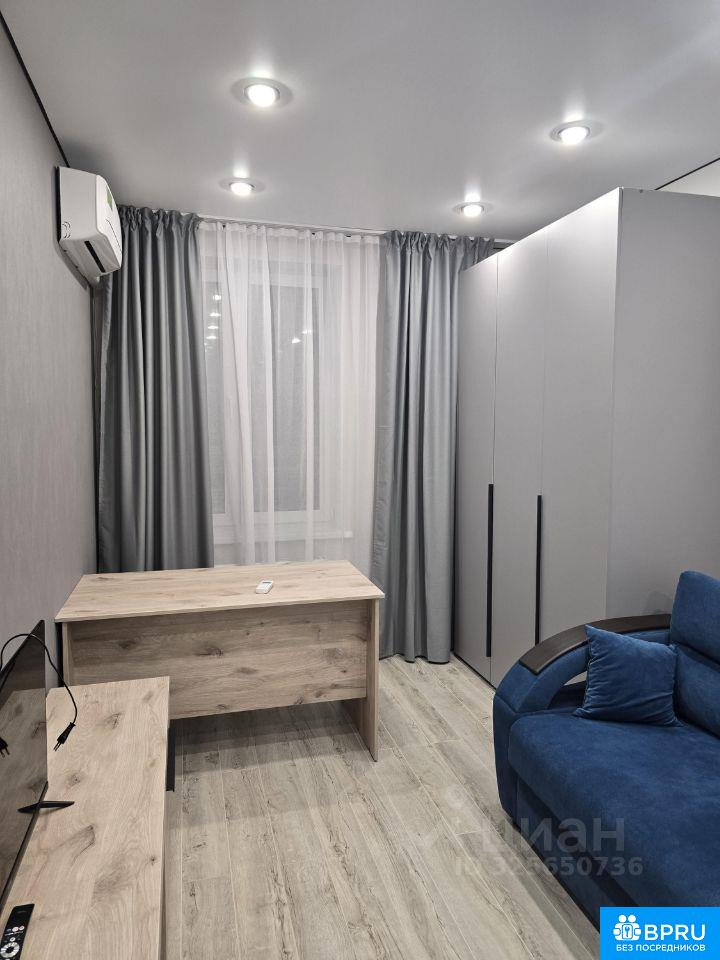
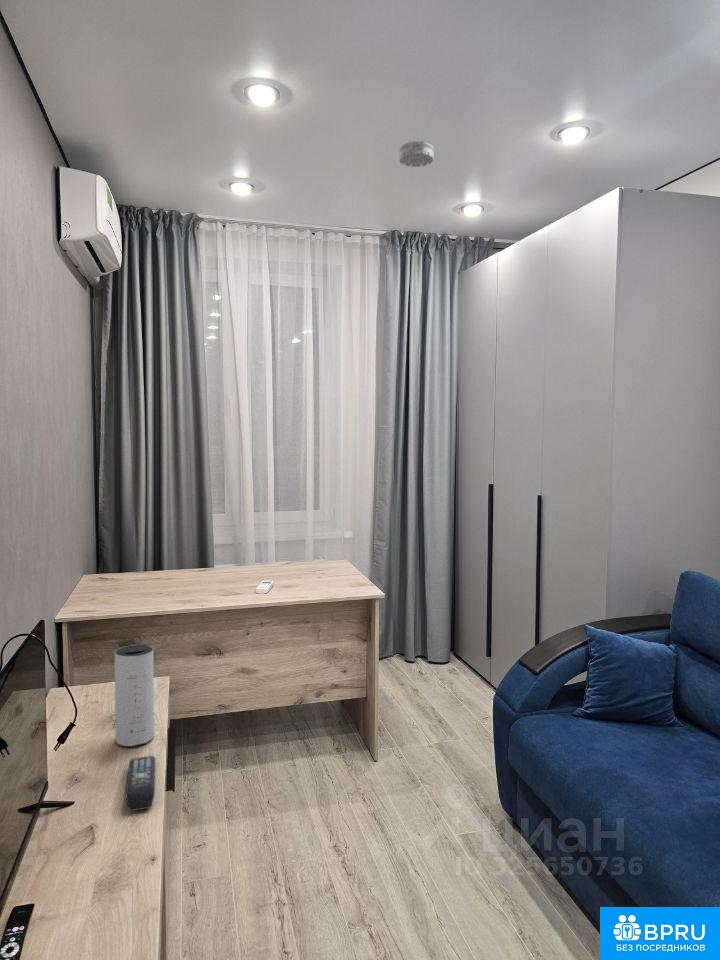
+ speaker [114,644,155,748]
+ remote control [125,755,156,812]
+ smoke detector [398,140,435,168]
